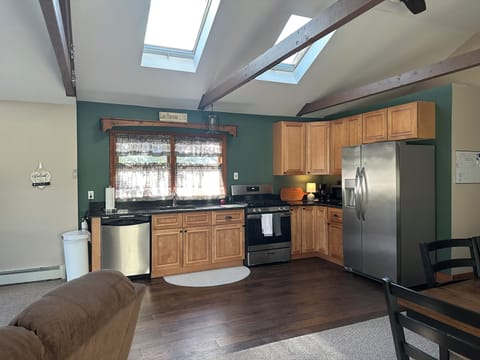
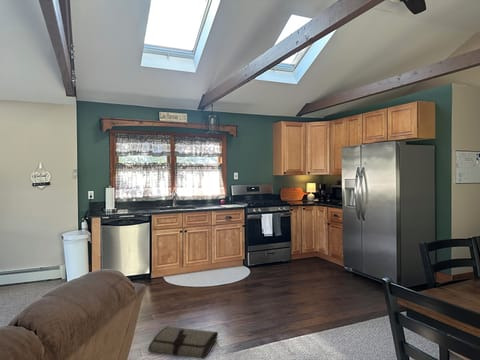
+ tool roll [147,325,219,360]
